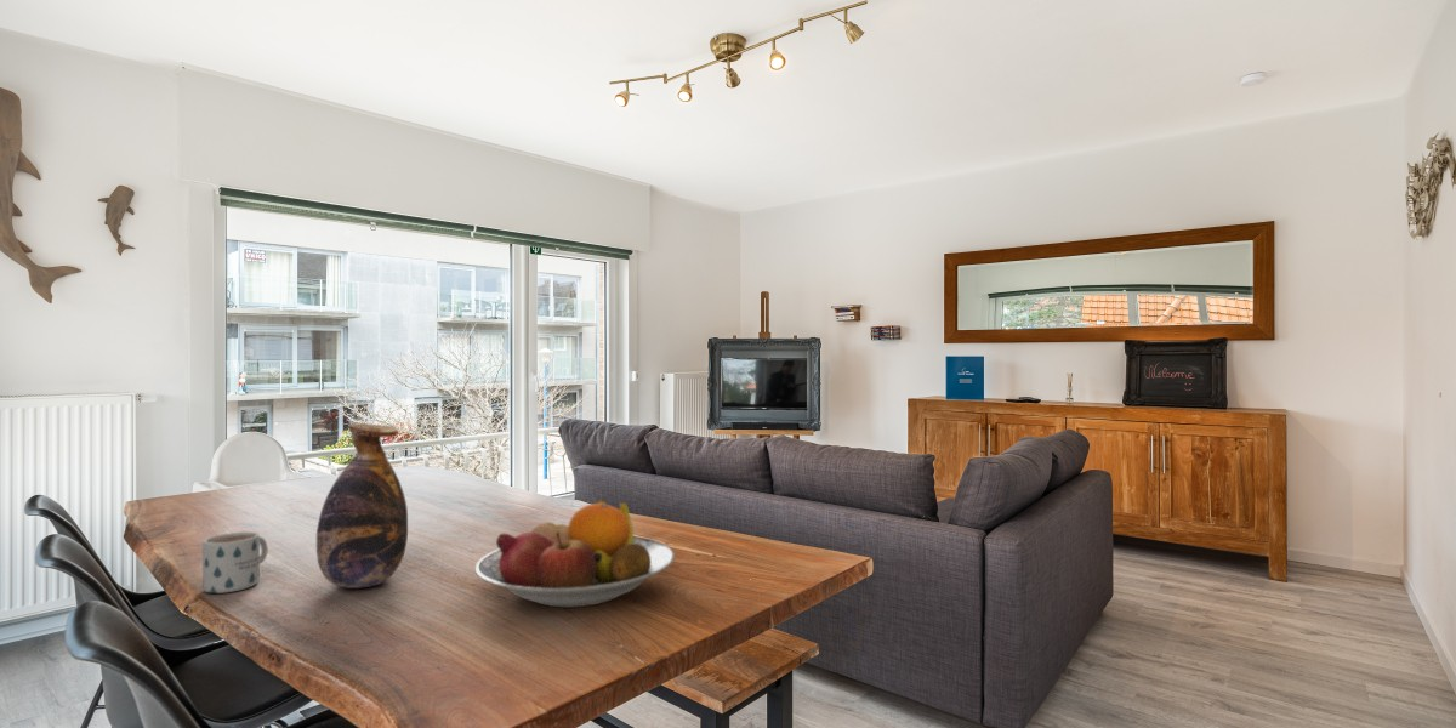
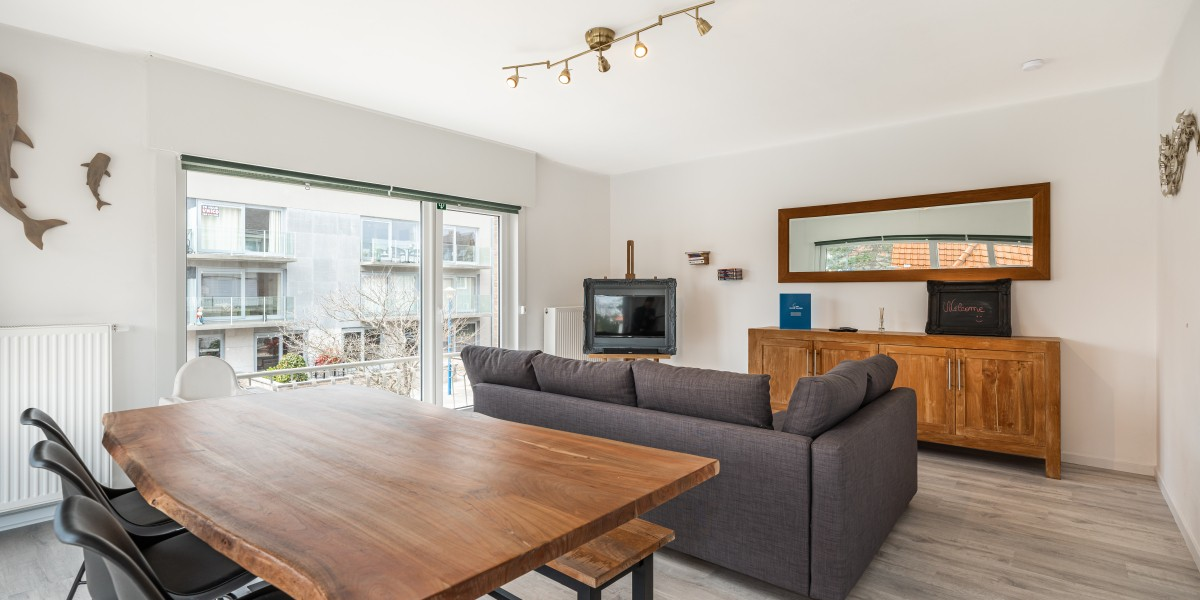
- fruit bowl [474,497,676,608]
- mug [201,530,269,595]
- vase [315,423,409,590]
